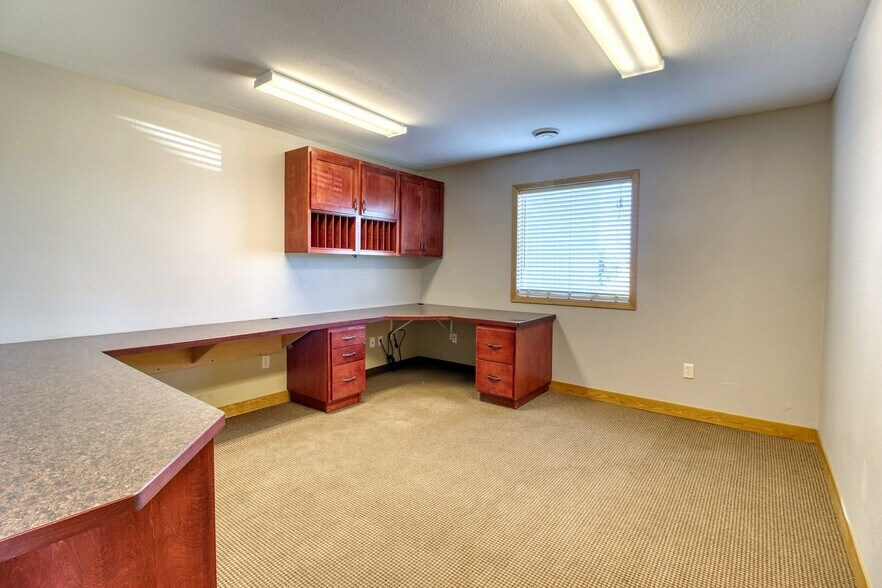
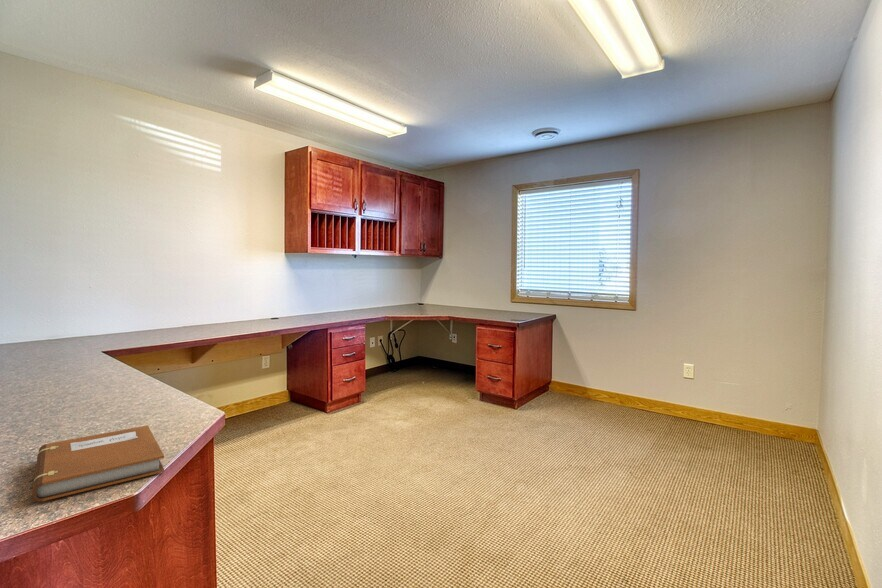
+ notebook [32,425,165,502]
